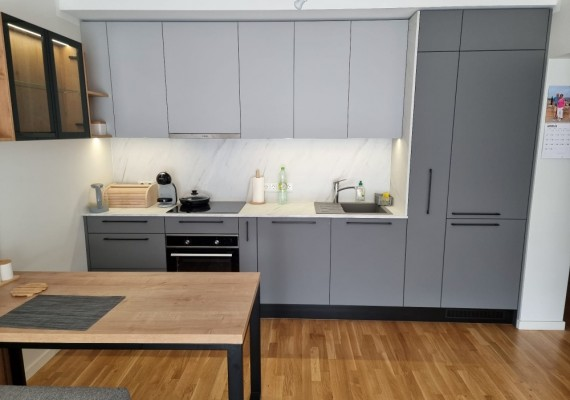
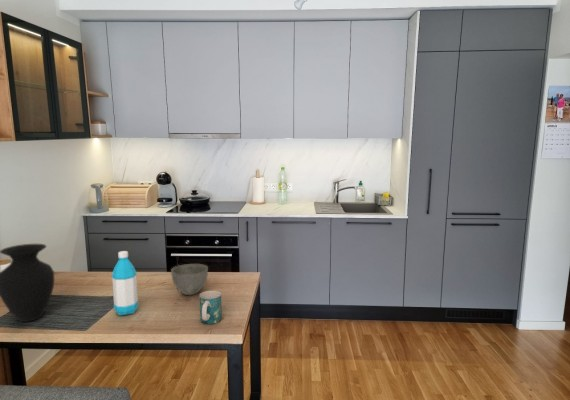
+ bowl [170,263,209,296]
+ vase [0,243,55,323]
+ mug [199,290,223,325]
+ water bottle [111,250,139,316]
